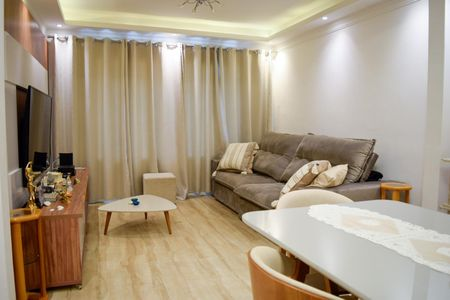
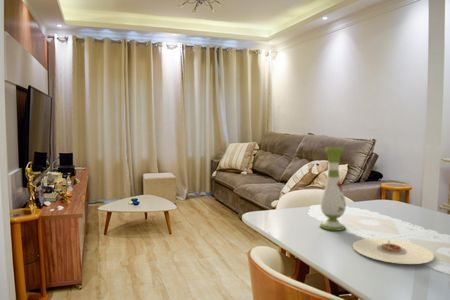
+ vase [319,147,347,232]
+ plate [352,237,435,265]
